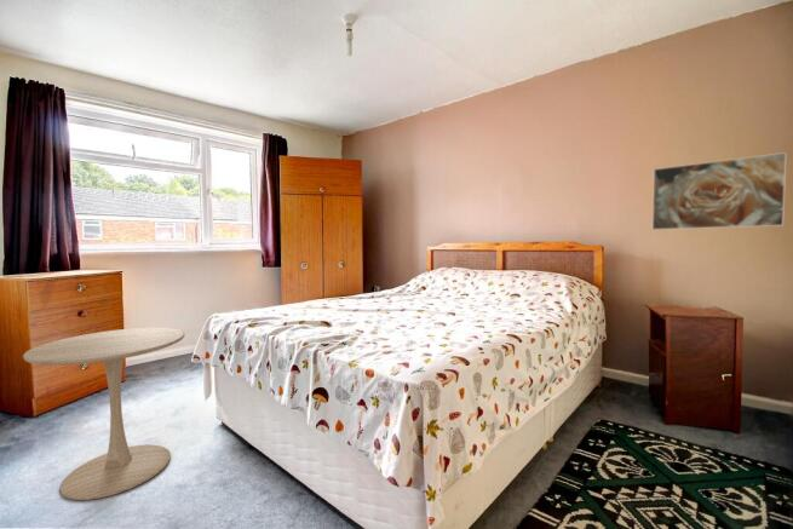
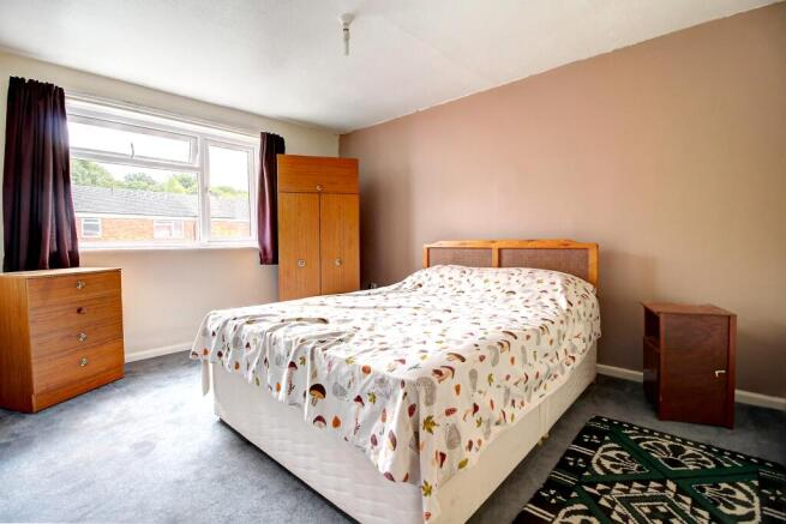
- side table [22,327,185,501]
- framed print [651,151,788,231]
